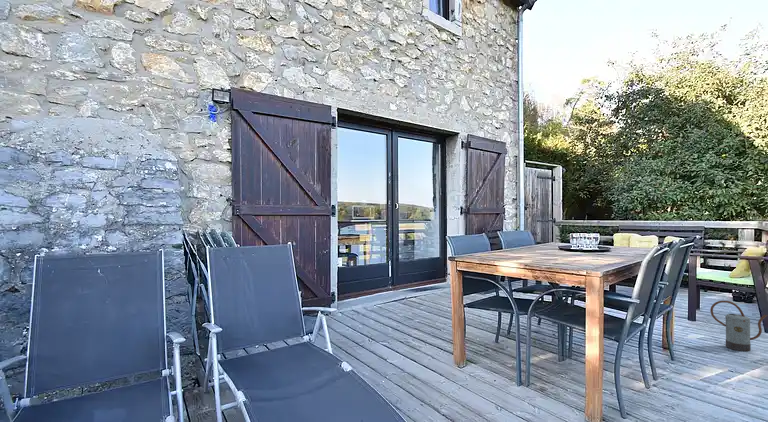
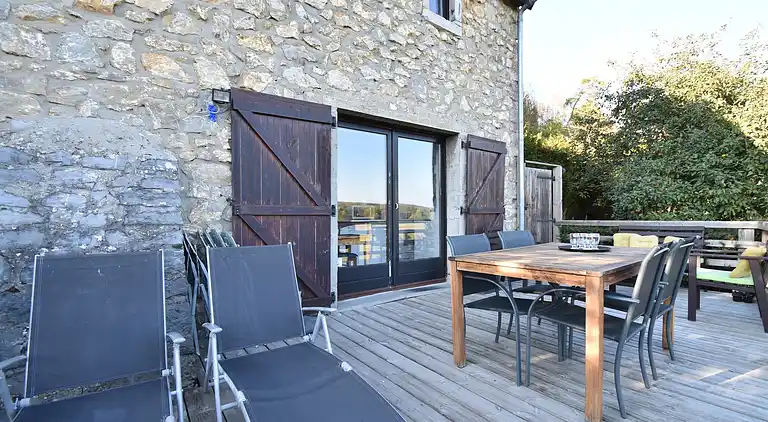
- watering can [709,300,768,352]
